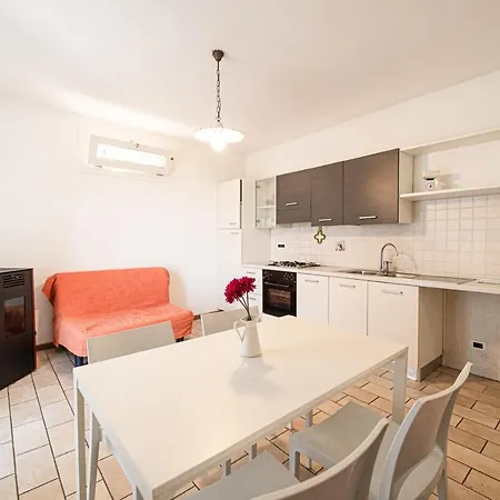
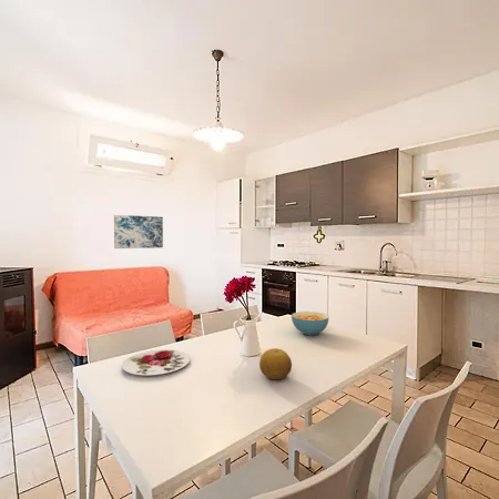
+ wall art [113,214,164,249]
+ plate [121,348,191,376]
+ cereal bowl [291,310,329,336]
+ fruit [258,347,293,380]
